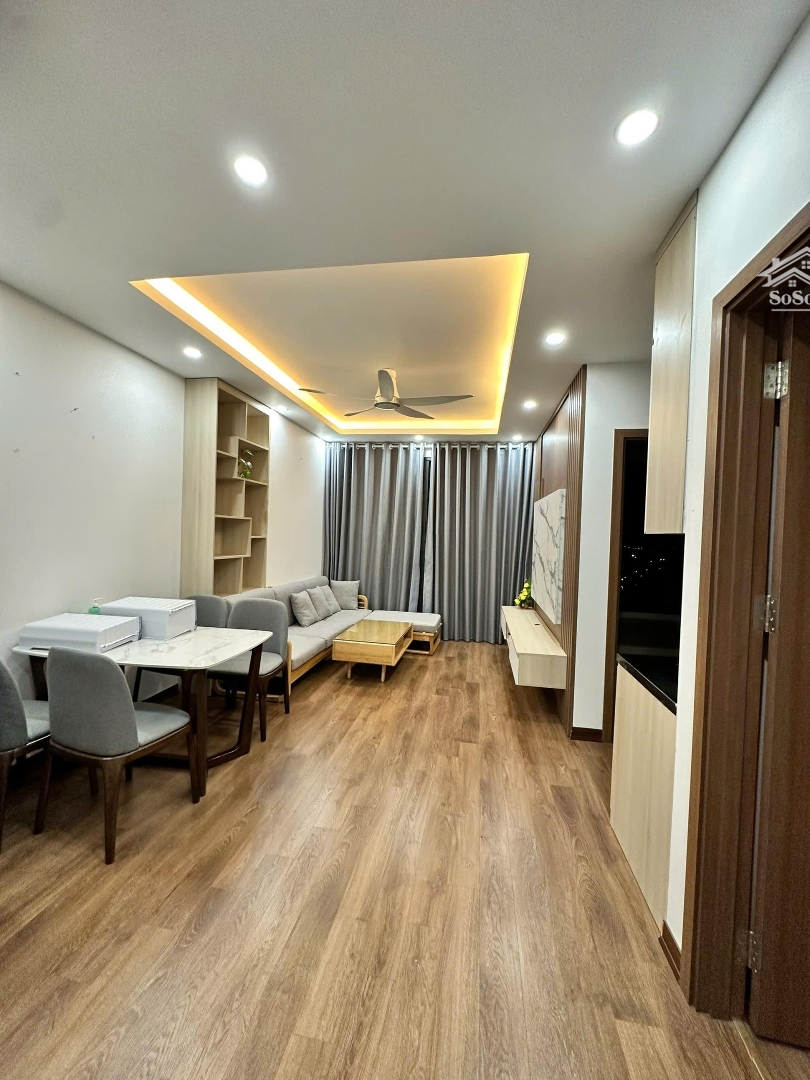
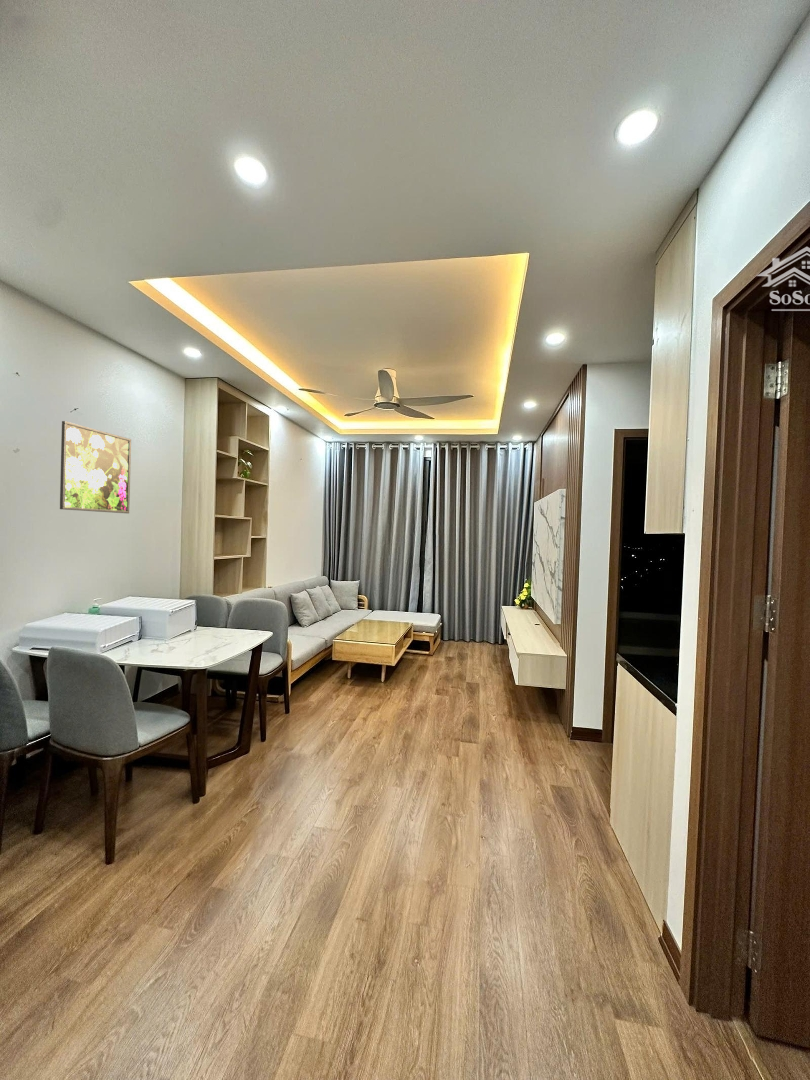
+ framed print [59,420,132,514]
